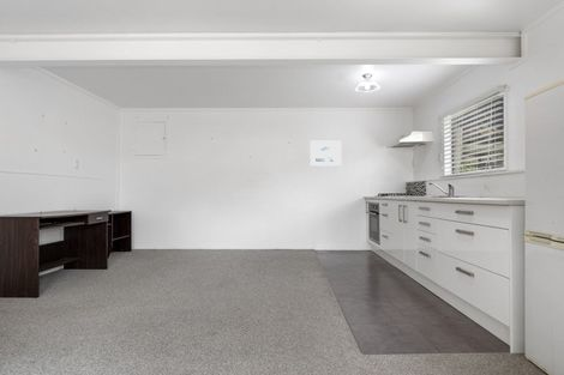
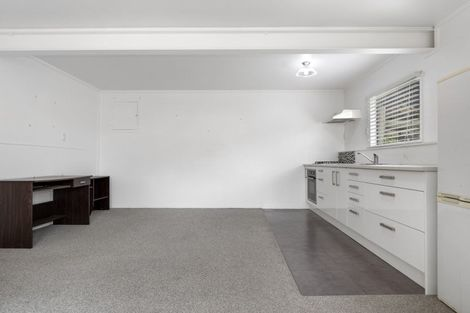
- wall art [310,140,343,168]
